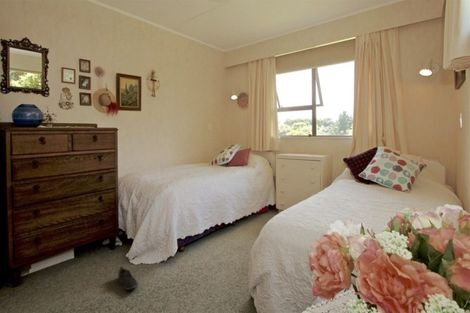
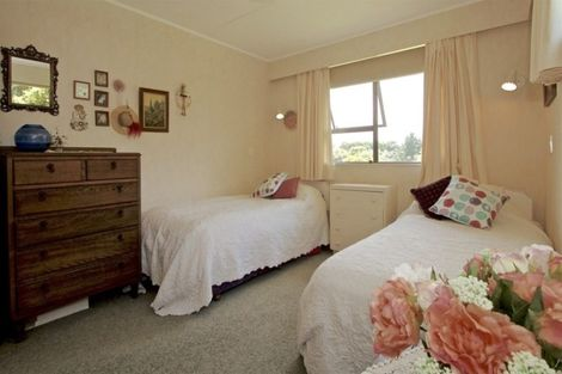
- shoe [117,266,139,291]
